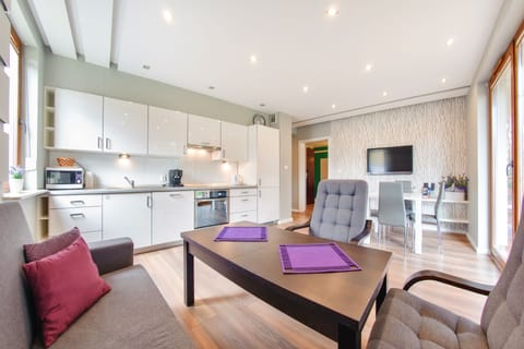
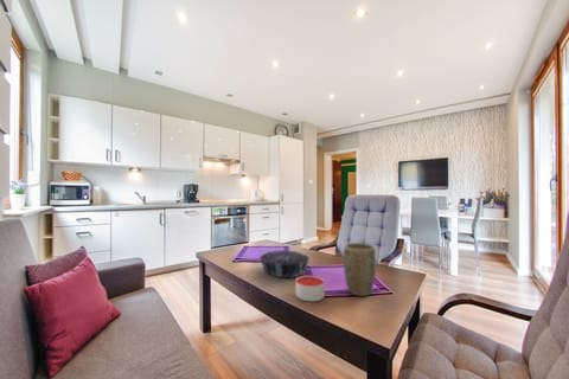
+ plant pot [343,242,377,297]
+ candle [295,275,326,302]
+ decorative bowl [258,250,311,278]
